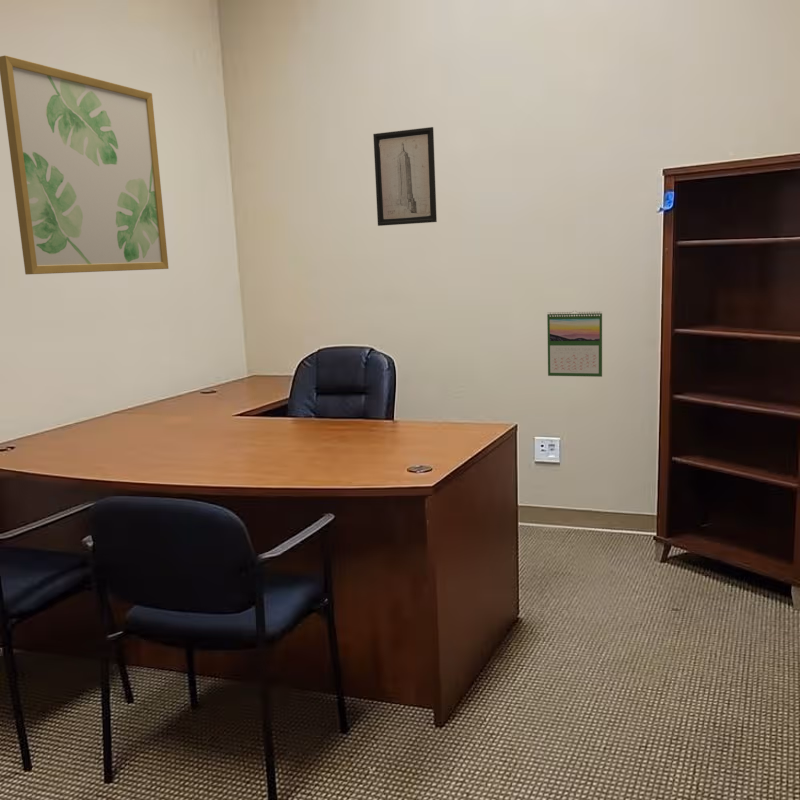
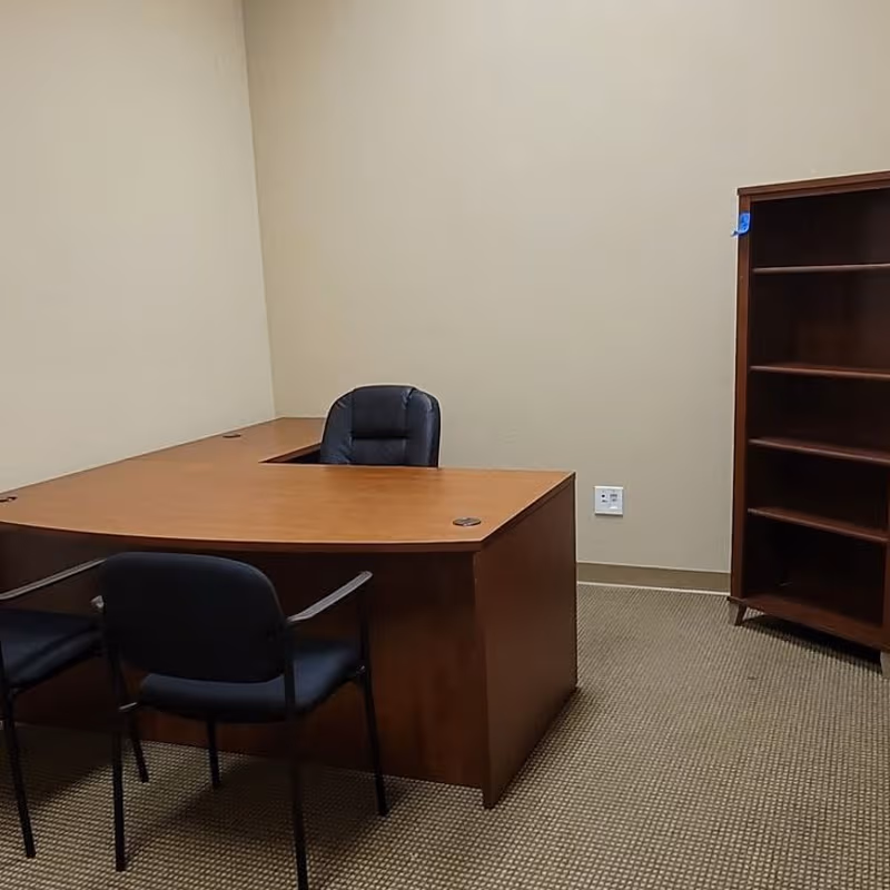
- calendar [546,310,603,378]
- wall art [372,126,438,227]
- wall art [0,54,169,275]
